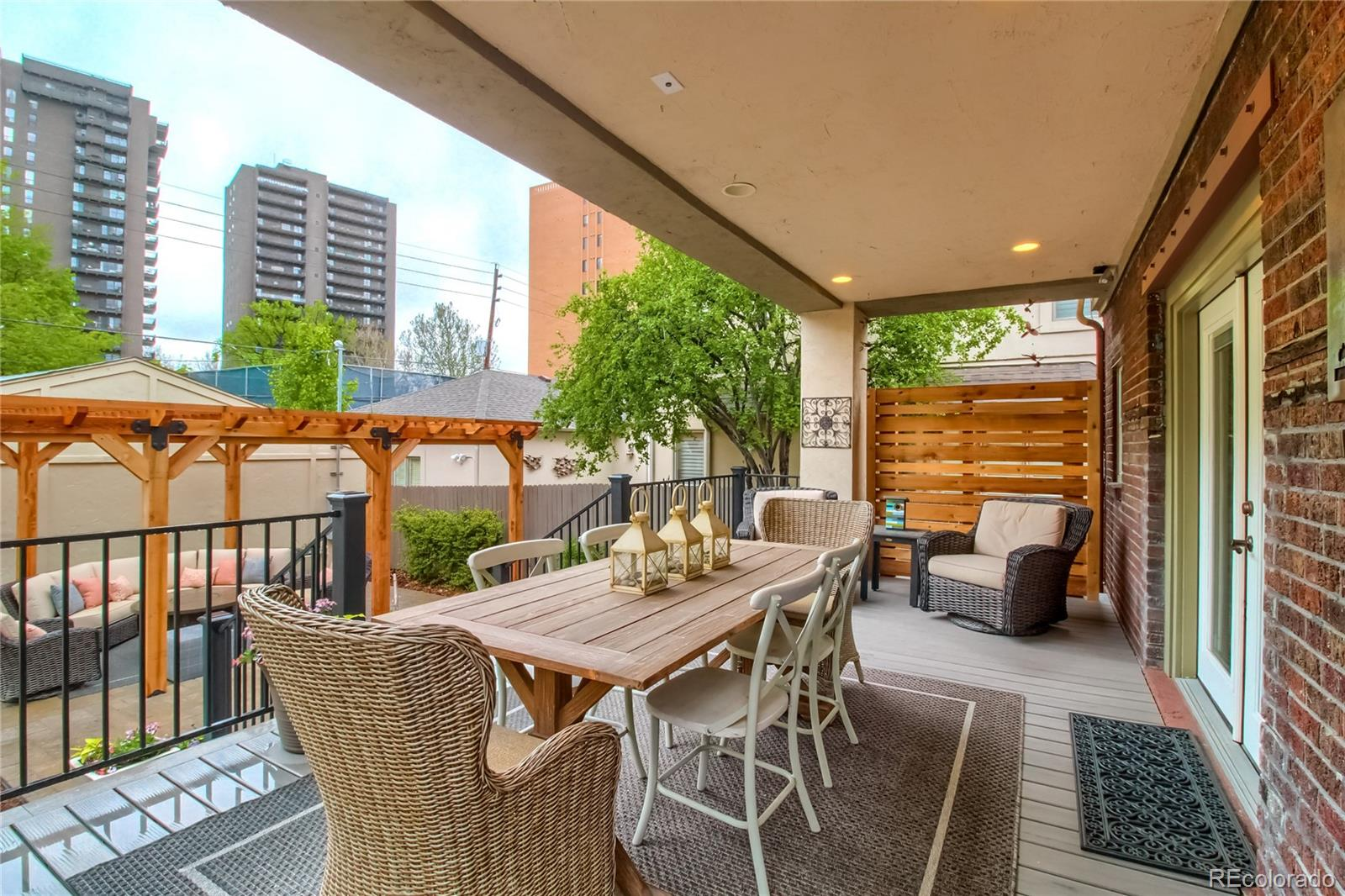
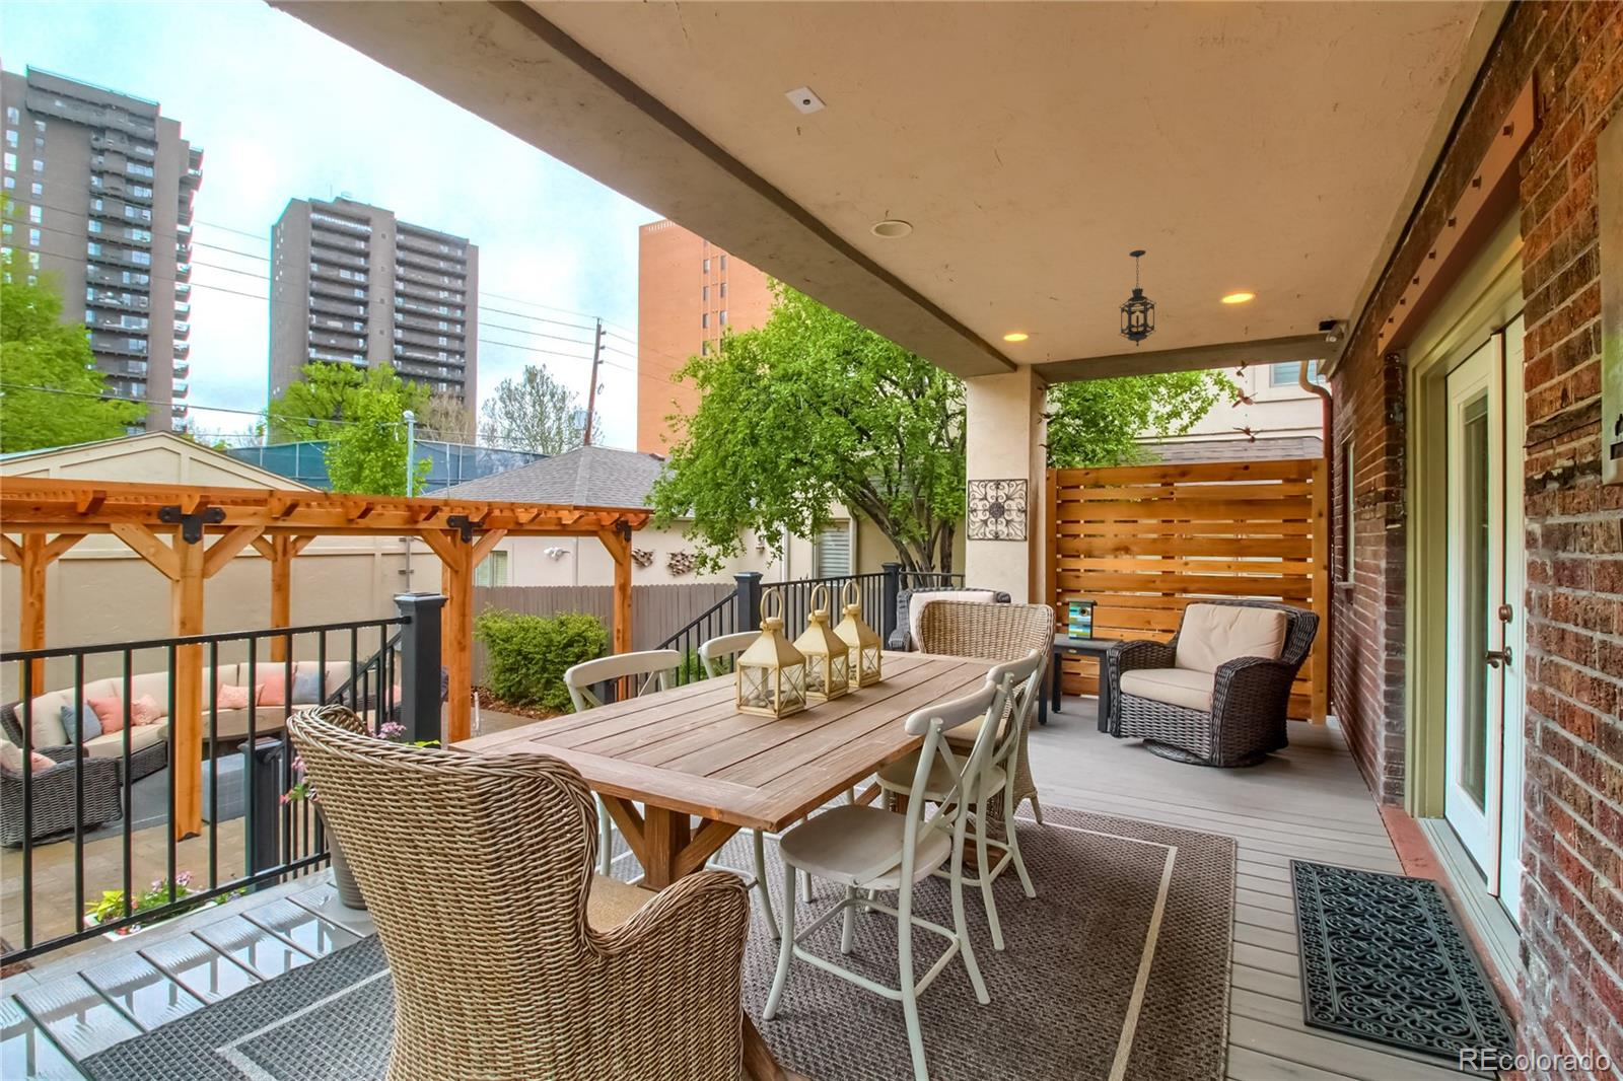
+ hanging lantern [1117,250,1157,347]
